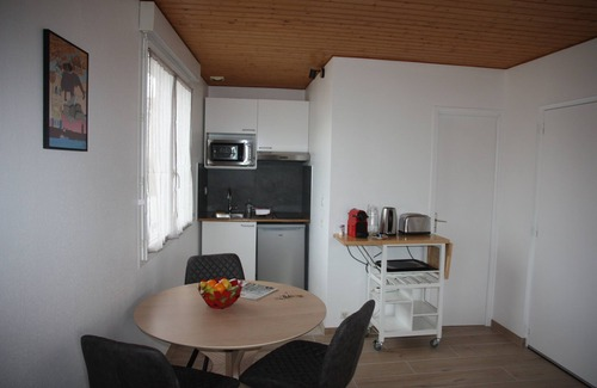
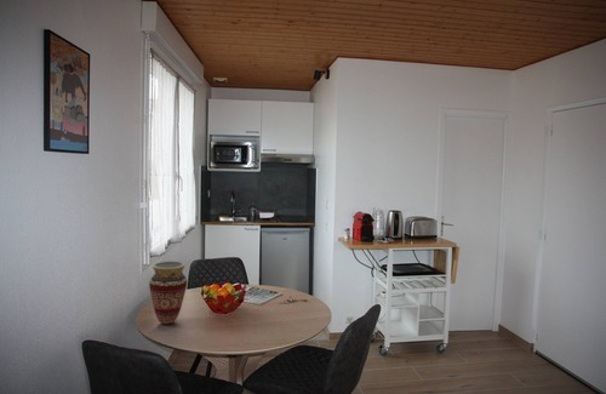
+ vase [148,261,188,325]
